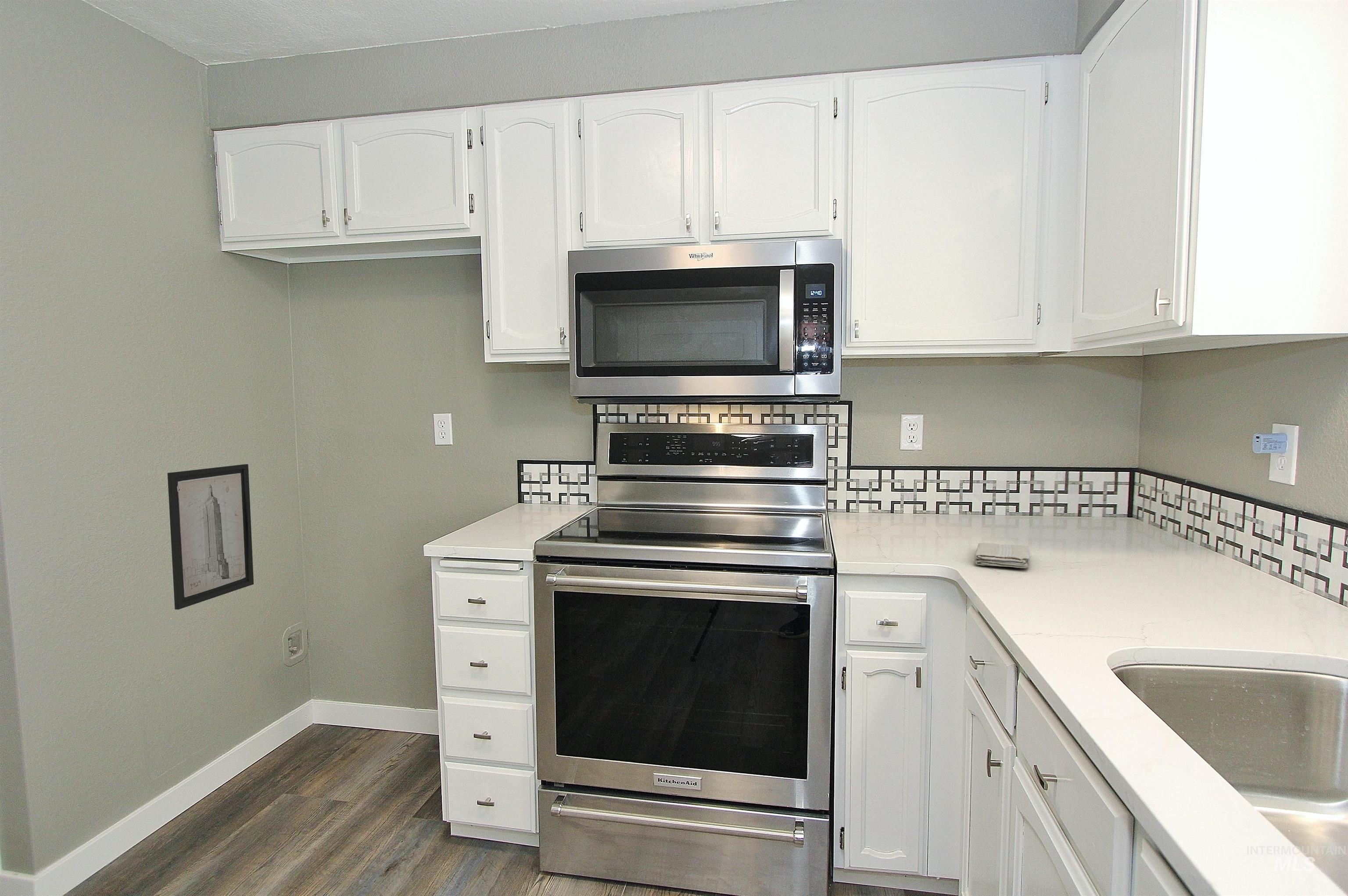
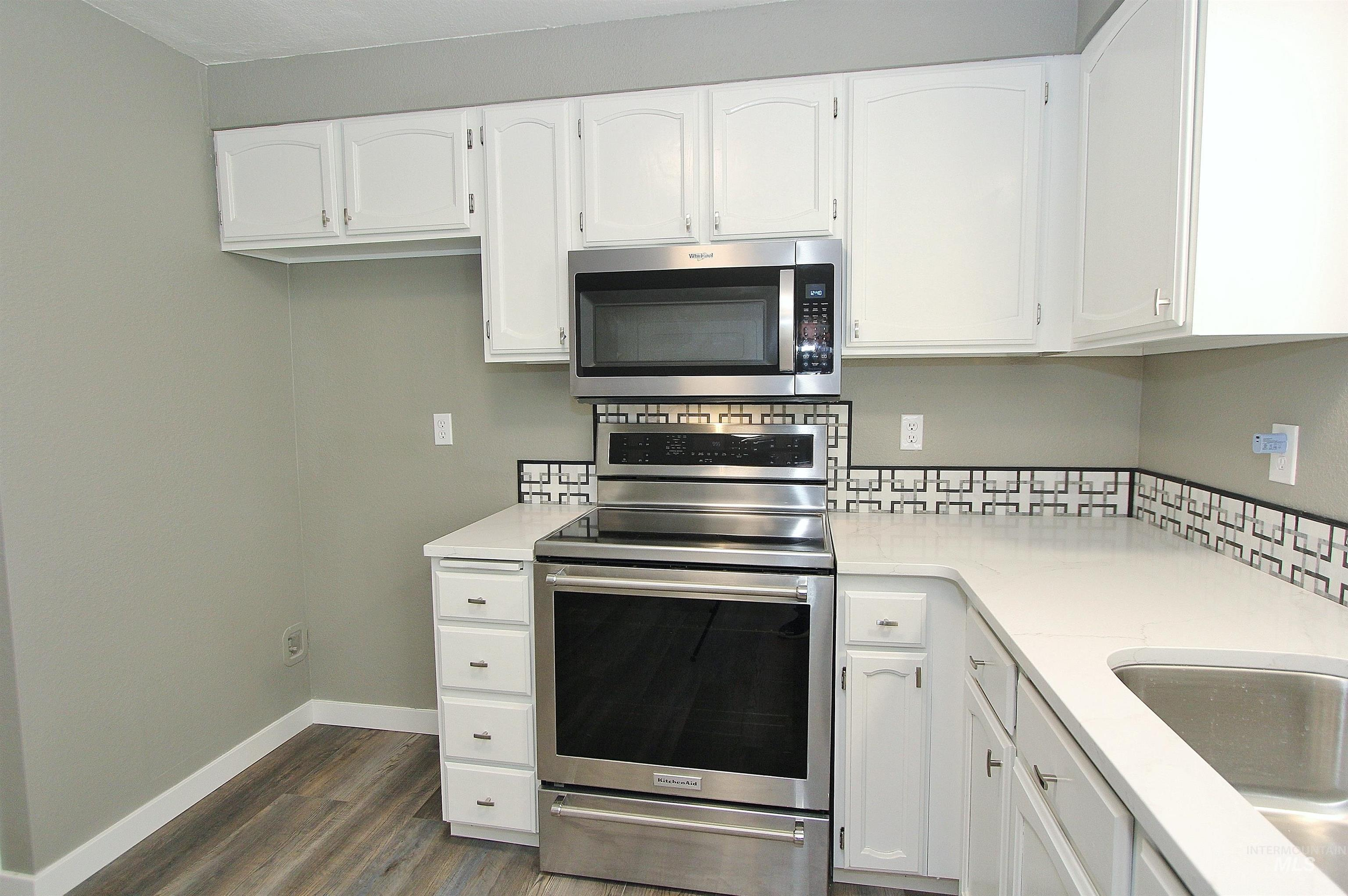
- washcloth [974,542,1030,569]
- wall art [167,464,254,610]
